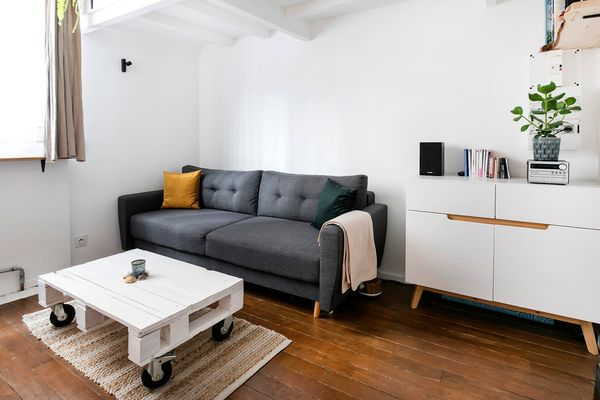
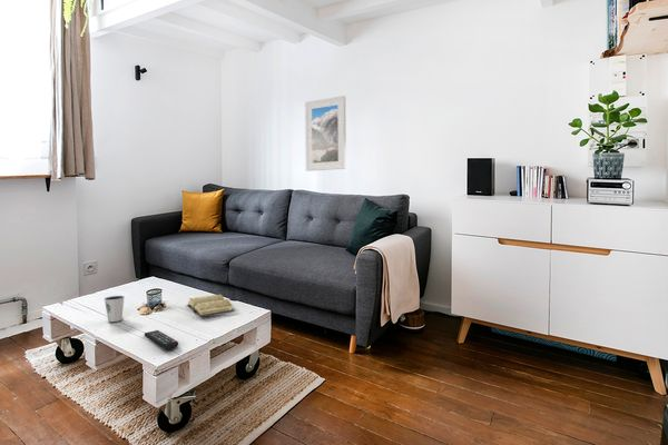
+ diary [186,294,235,317]
+ dixie cup [104,295,126,323]
+ remote control [144,329,179,350]
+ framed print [304,95,347,172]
